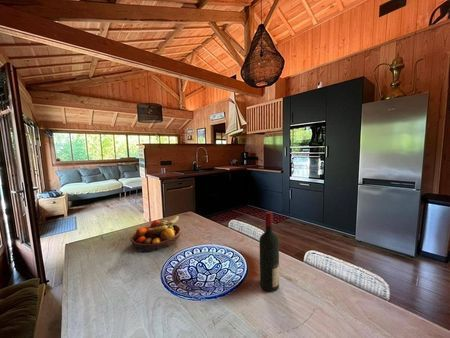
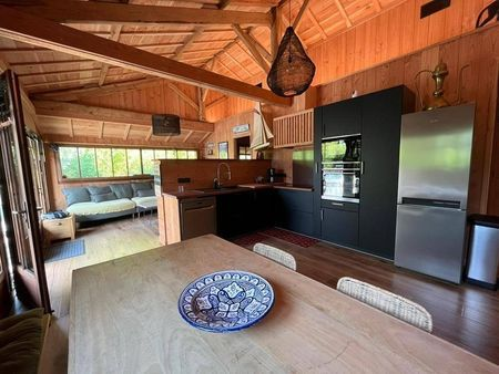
- alcohol [259,211,280,293]
- fruit bowl [130,215,182,253]
